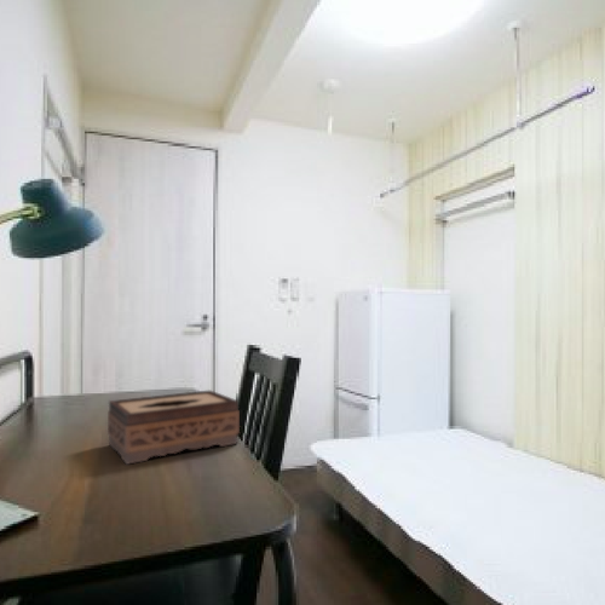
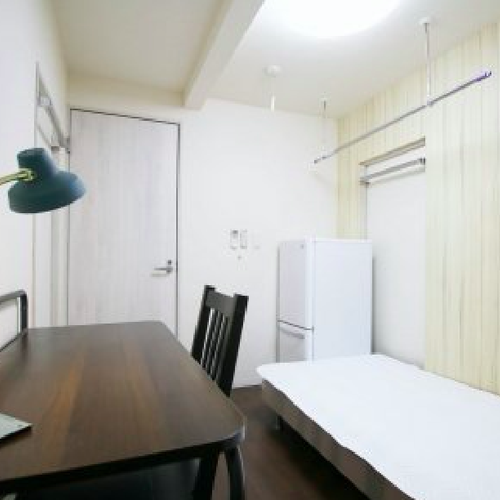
- tissue box [106,388,241,466]
